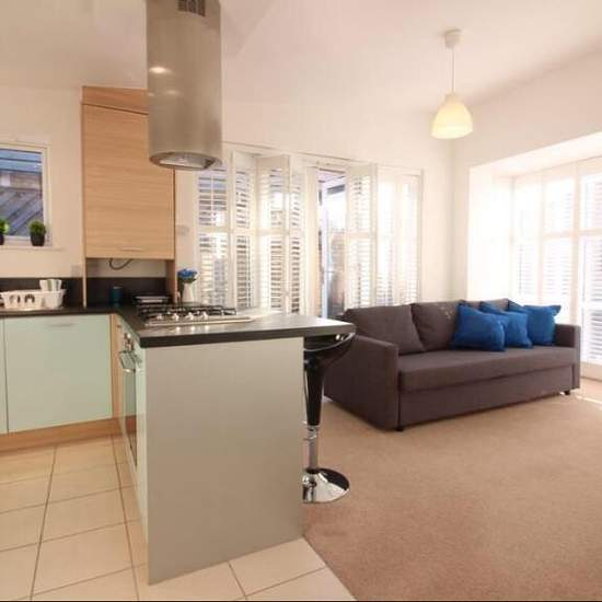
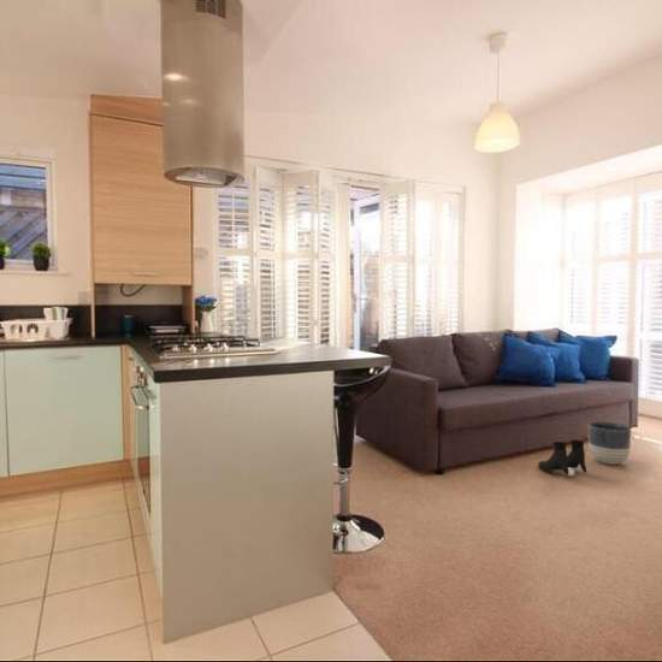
+ planter [587,420,632,466]
+ boots [537,439,587,477]
